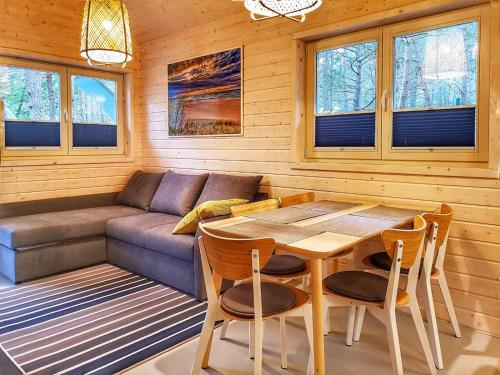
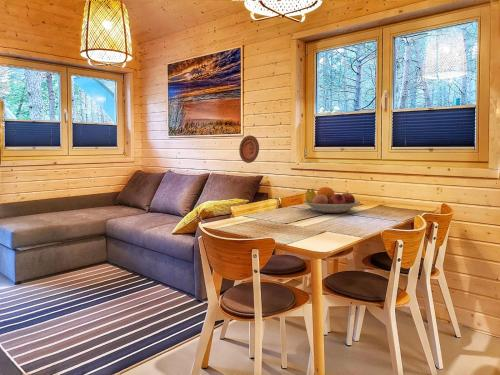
+ decorative plate [238,134,260,164]
+ fruit bowl [302,186,361,214]
